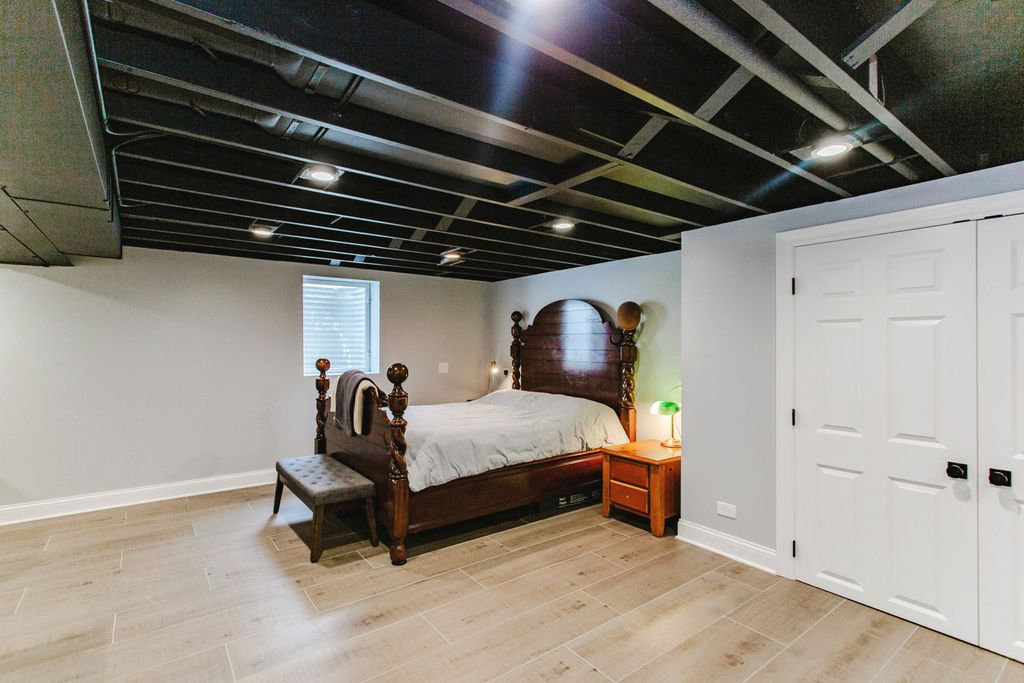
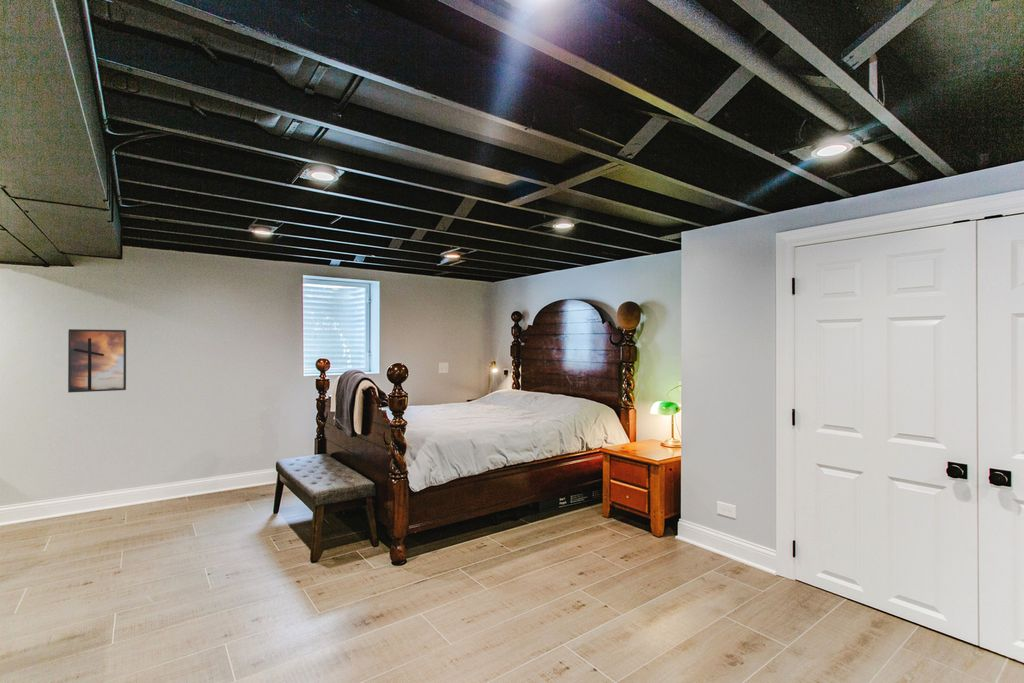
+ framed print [67,328,127,394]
